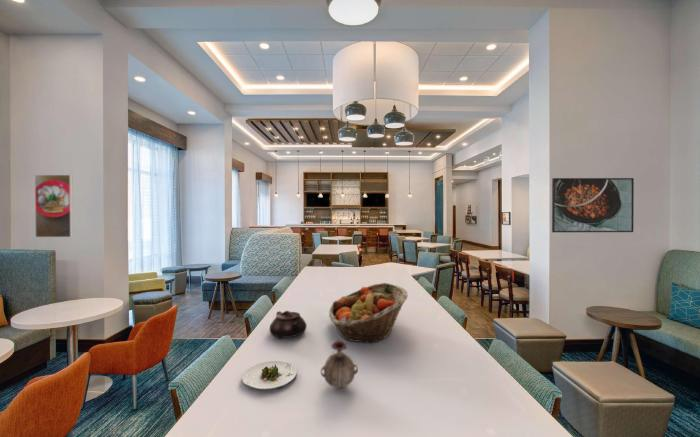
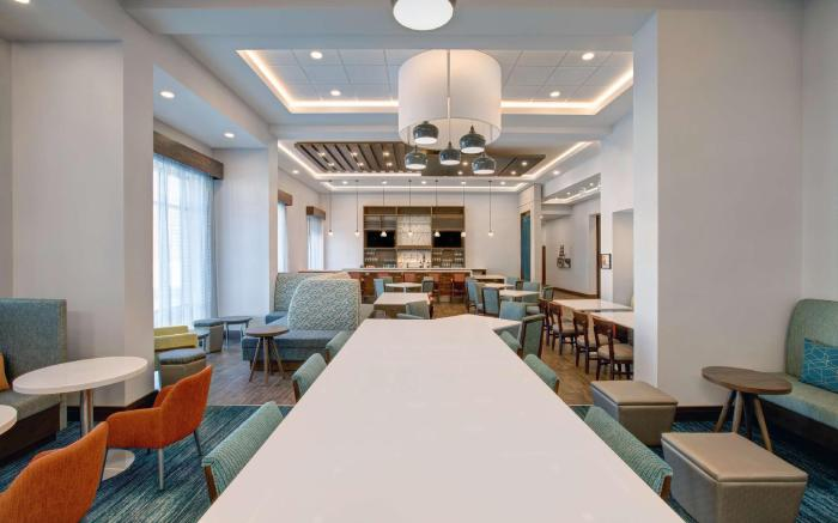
- teapot [268,310,308,339]
- vase [320,340,359,389]
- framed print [34,174,74,238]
- salad plate [241,360,298,391]
- fruit basket [328,282,409,344]
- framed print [551,177,635,233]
